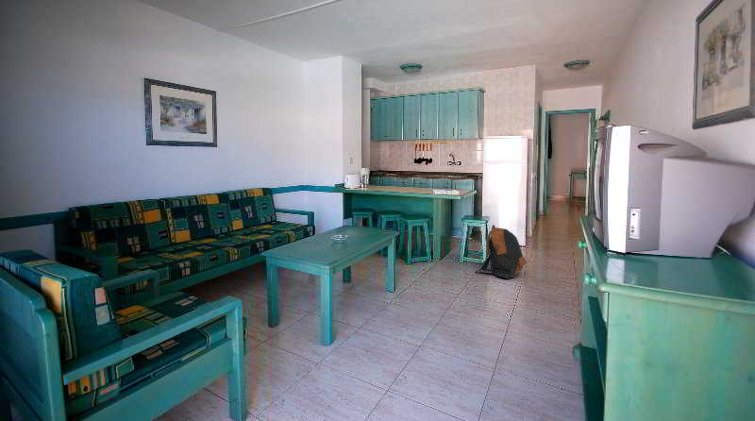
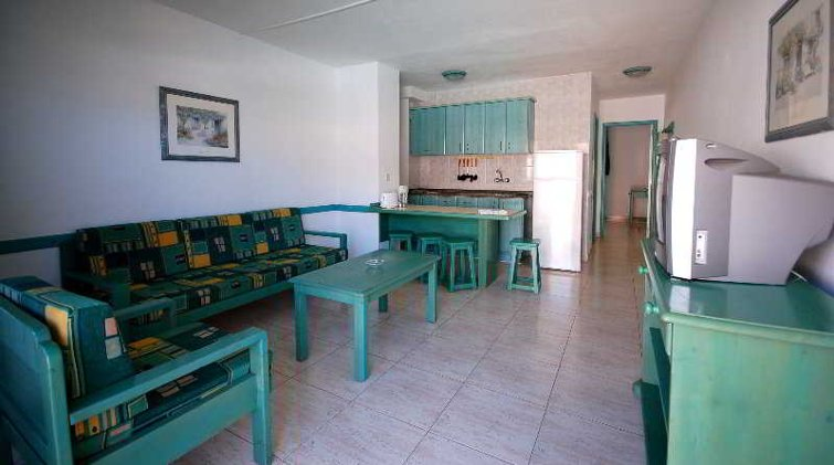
- backpack [474,224,528,279]
